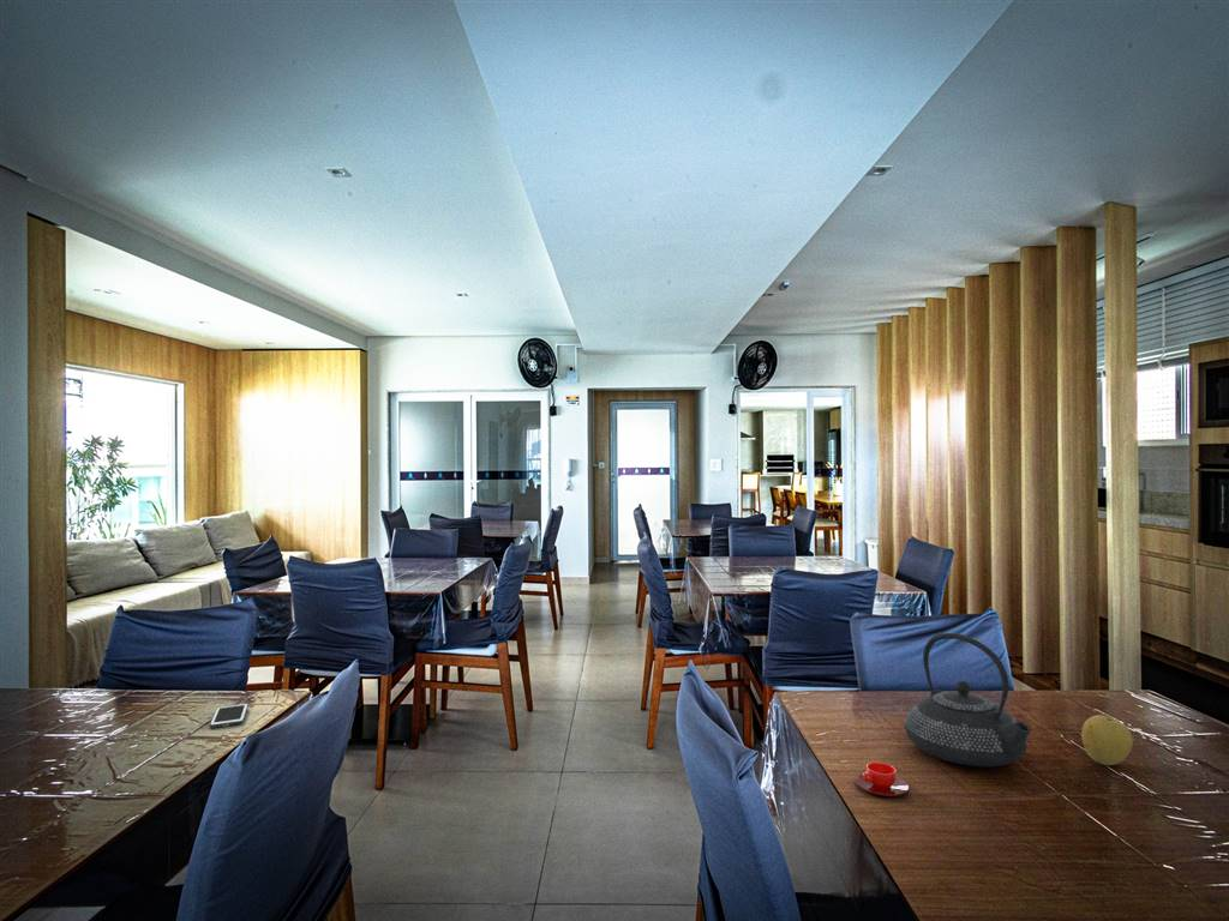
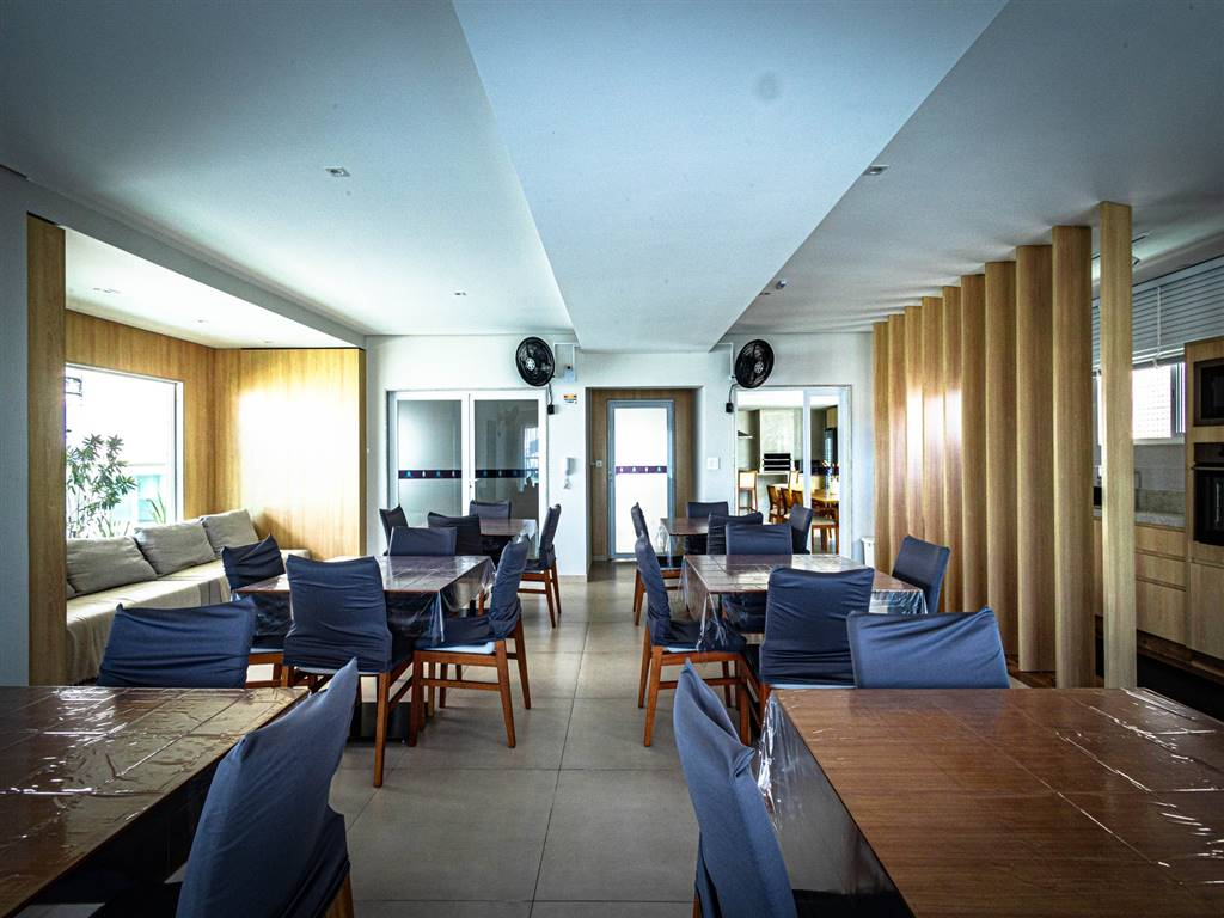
- teacup [855,762,910,797]
- fruit [1080,714,1134,766]
- teapot [904,632,1032,768]
- cell phone [209,702,250,729]
